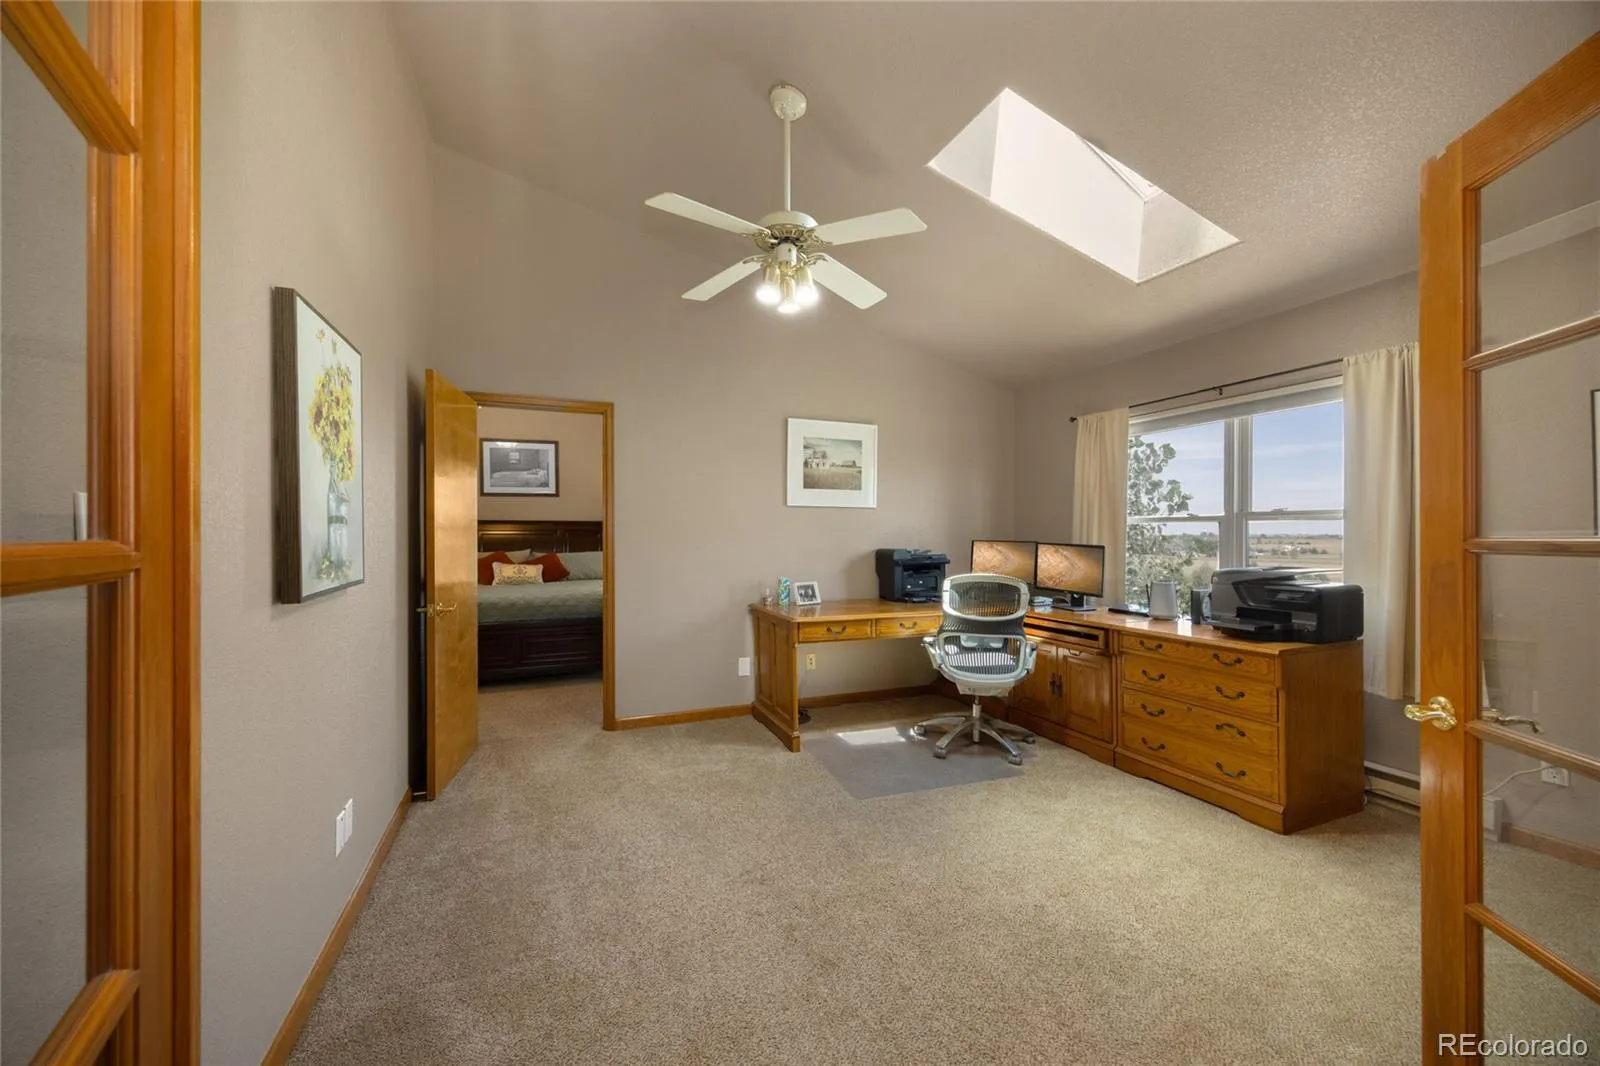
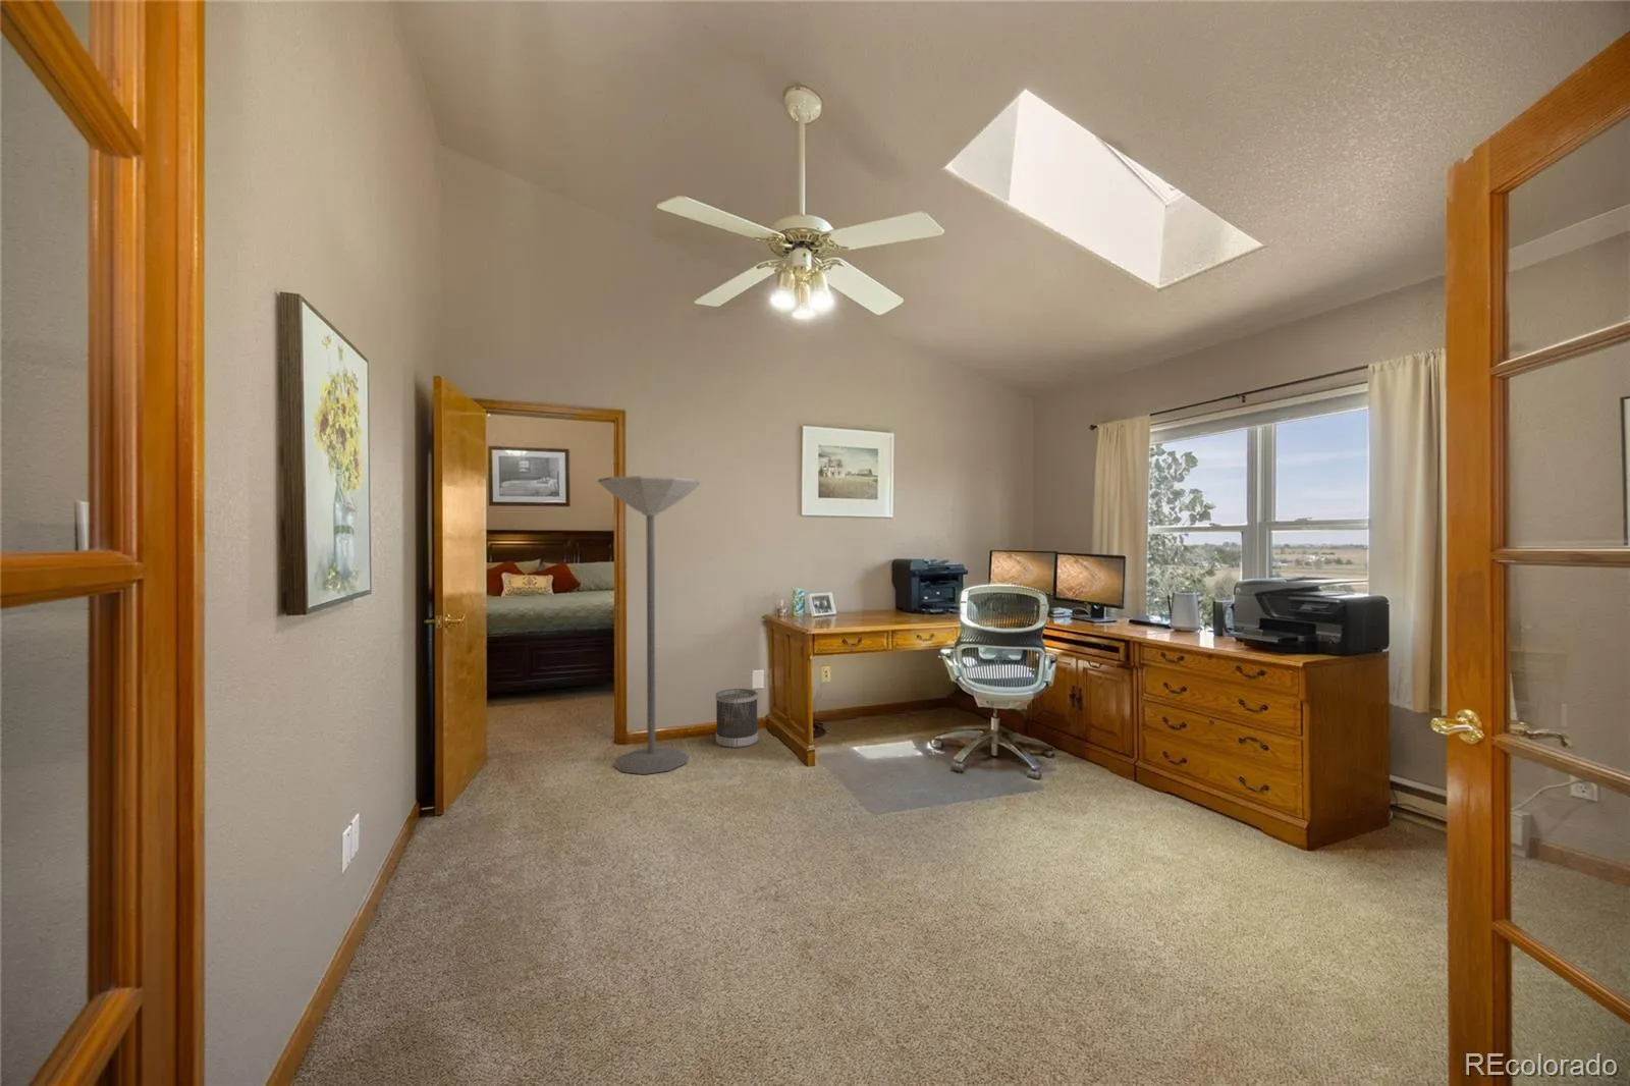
+ floor lamp [597,475,700,776]
+ wastebasket [715,687,759,749]
